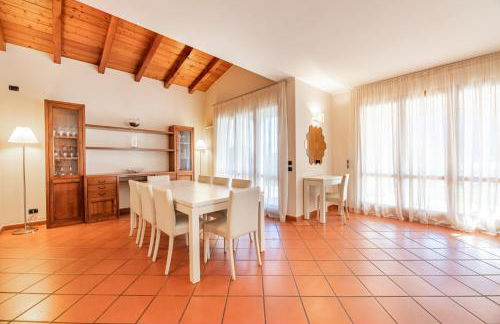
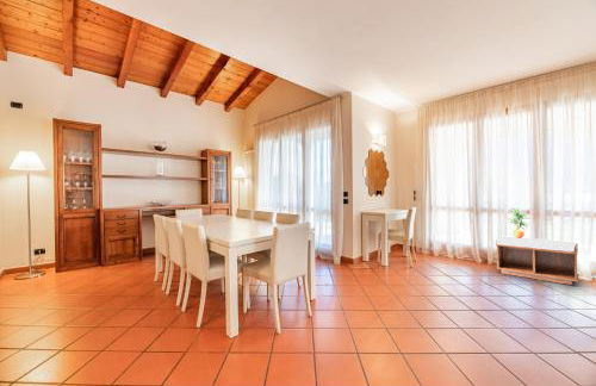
+ bench [495,235,579,286]
+ potted plant [509,206,532,238]
